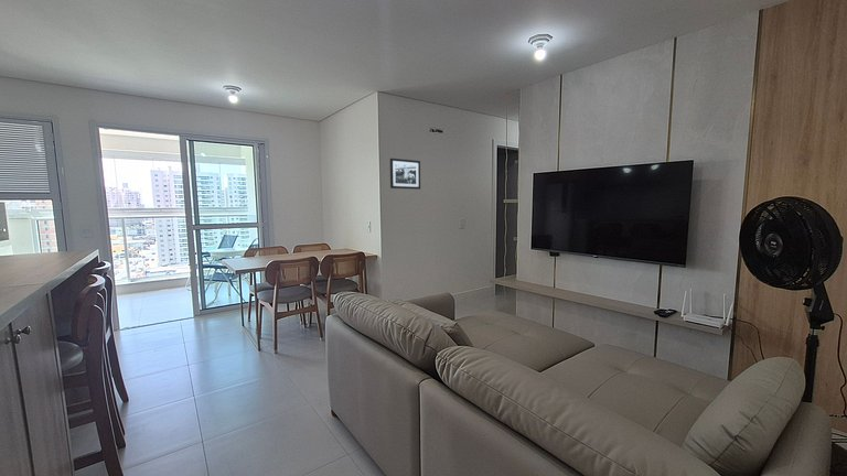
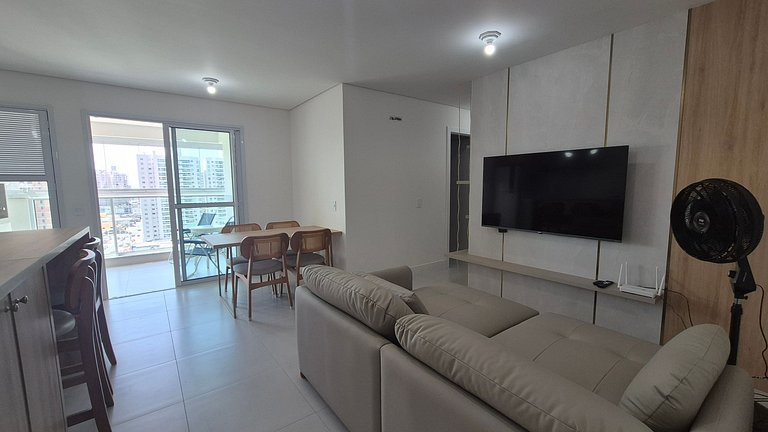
- picture frame [389,158,421,191]
